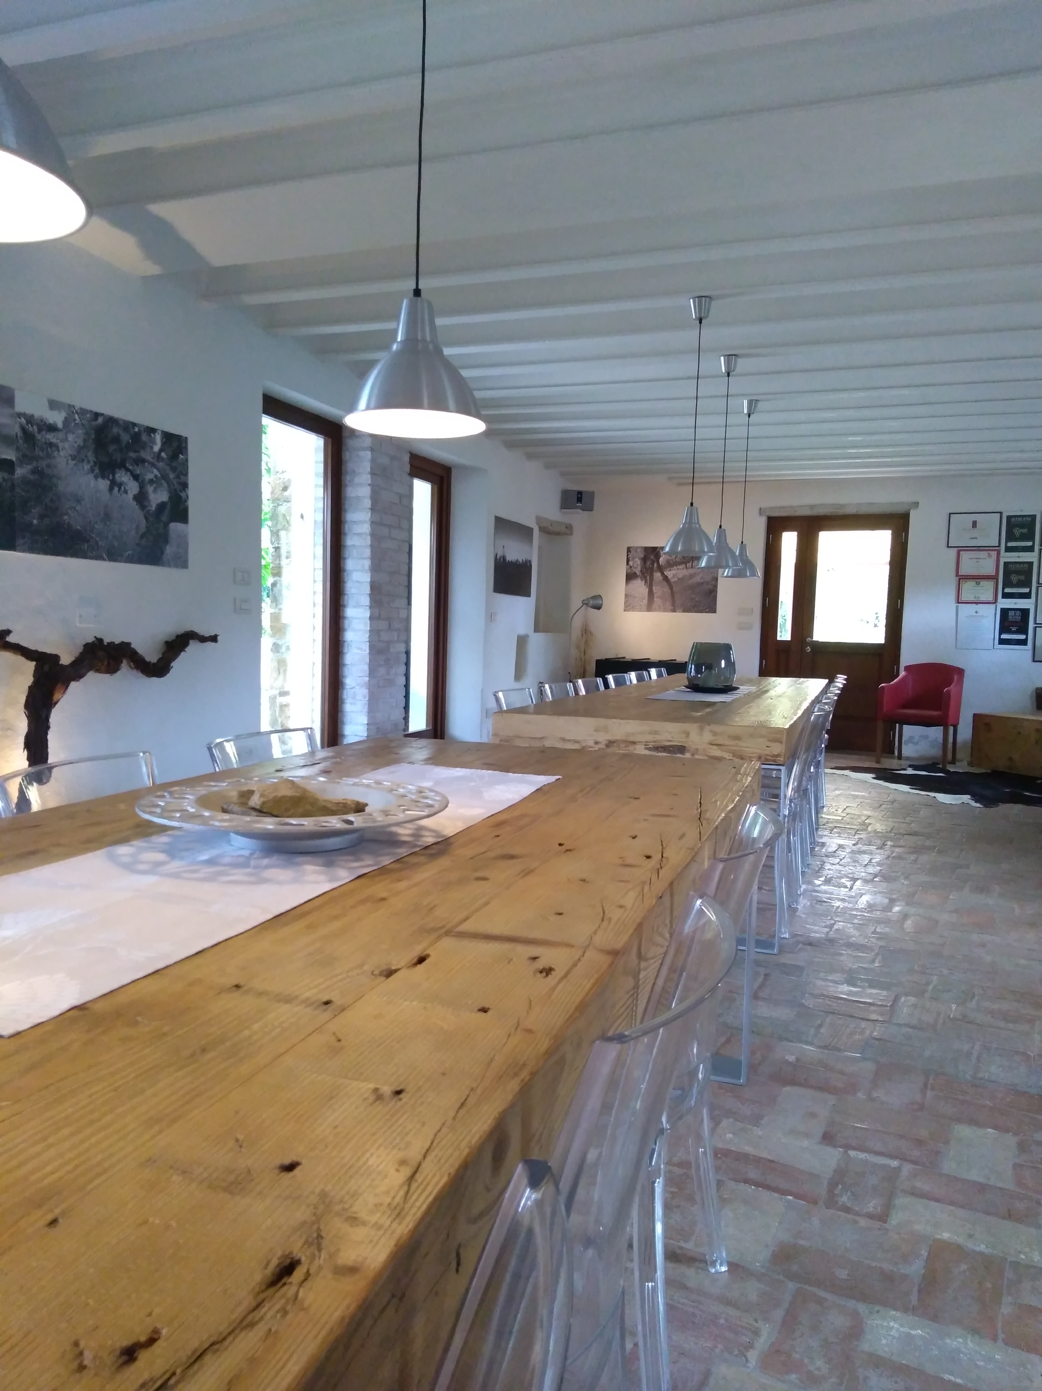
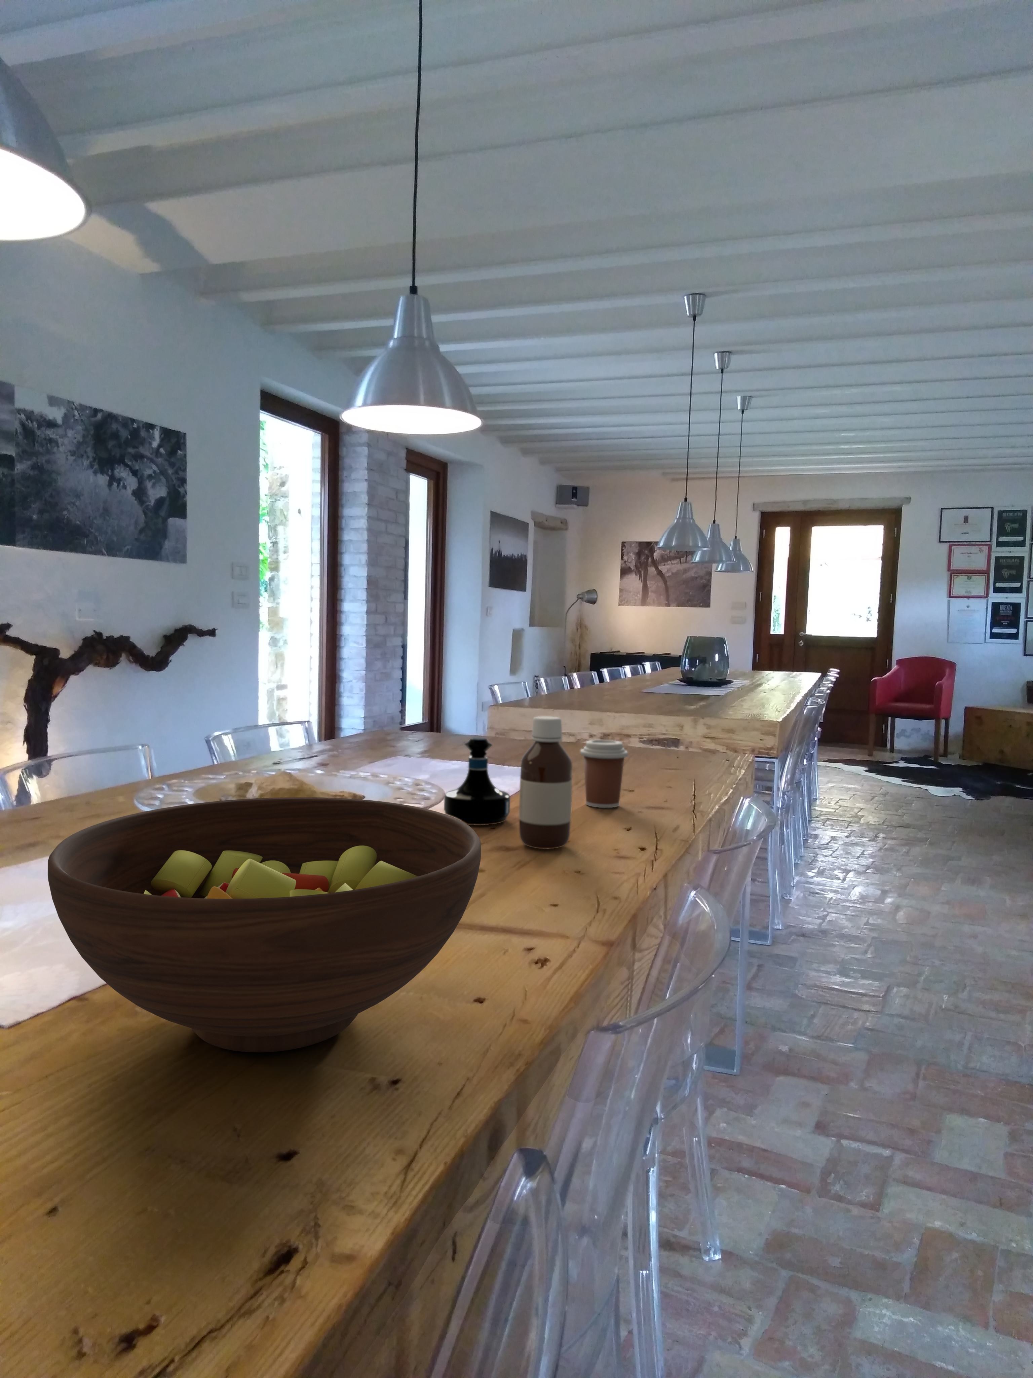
+ fruit bowl [48,798,482,1052]
+ bottle [519,716,572,850]
+ tequila bottle [444,737,510,826]
+ coffee cup [581,740,628,808]
